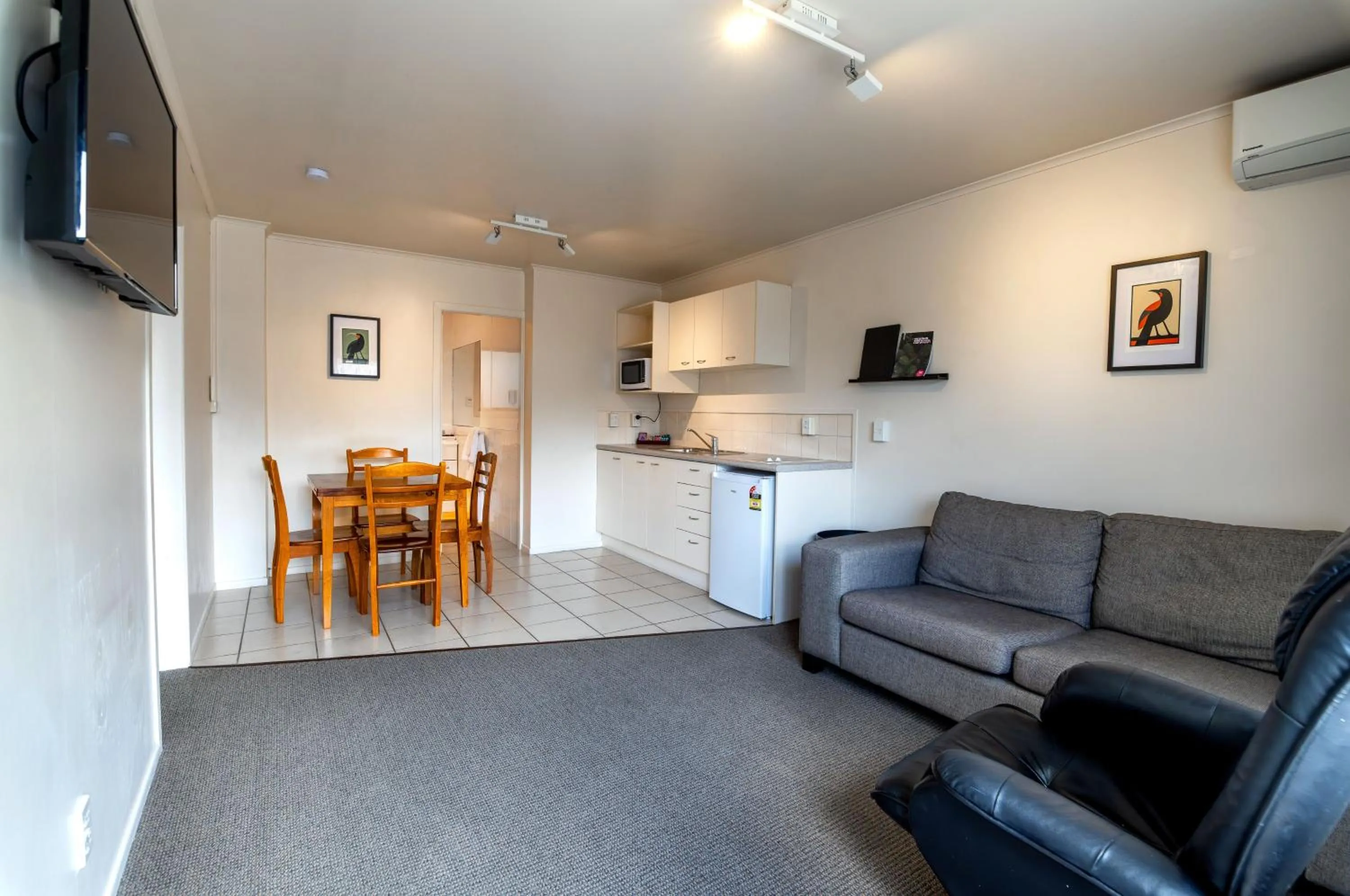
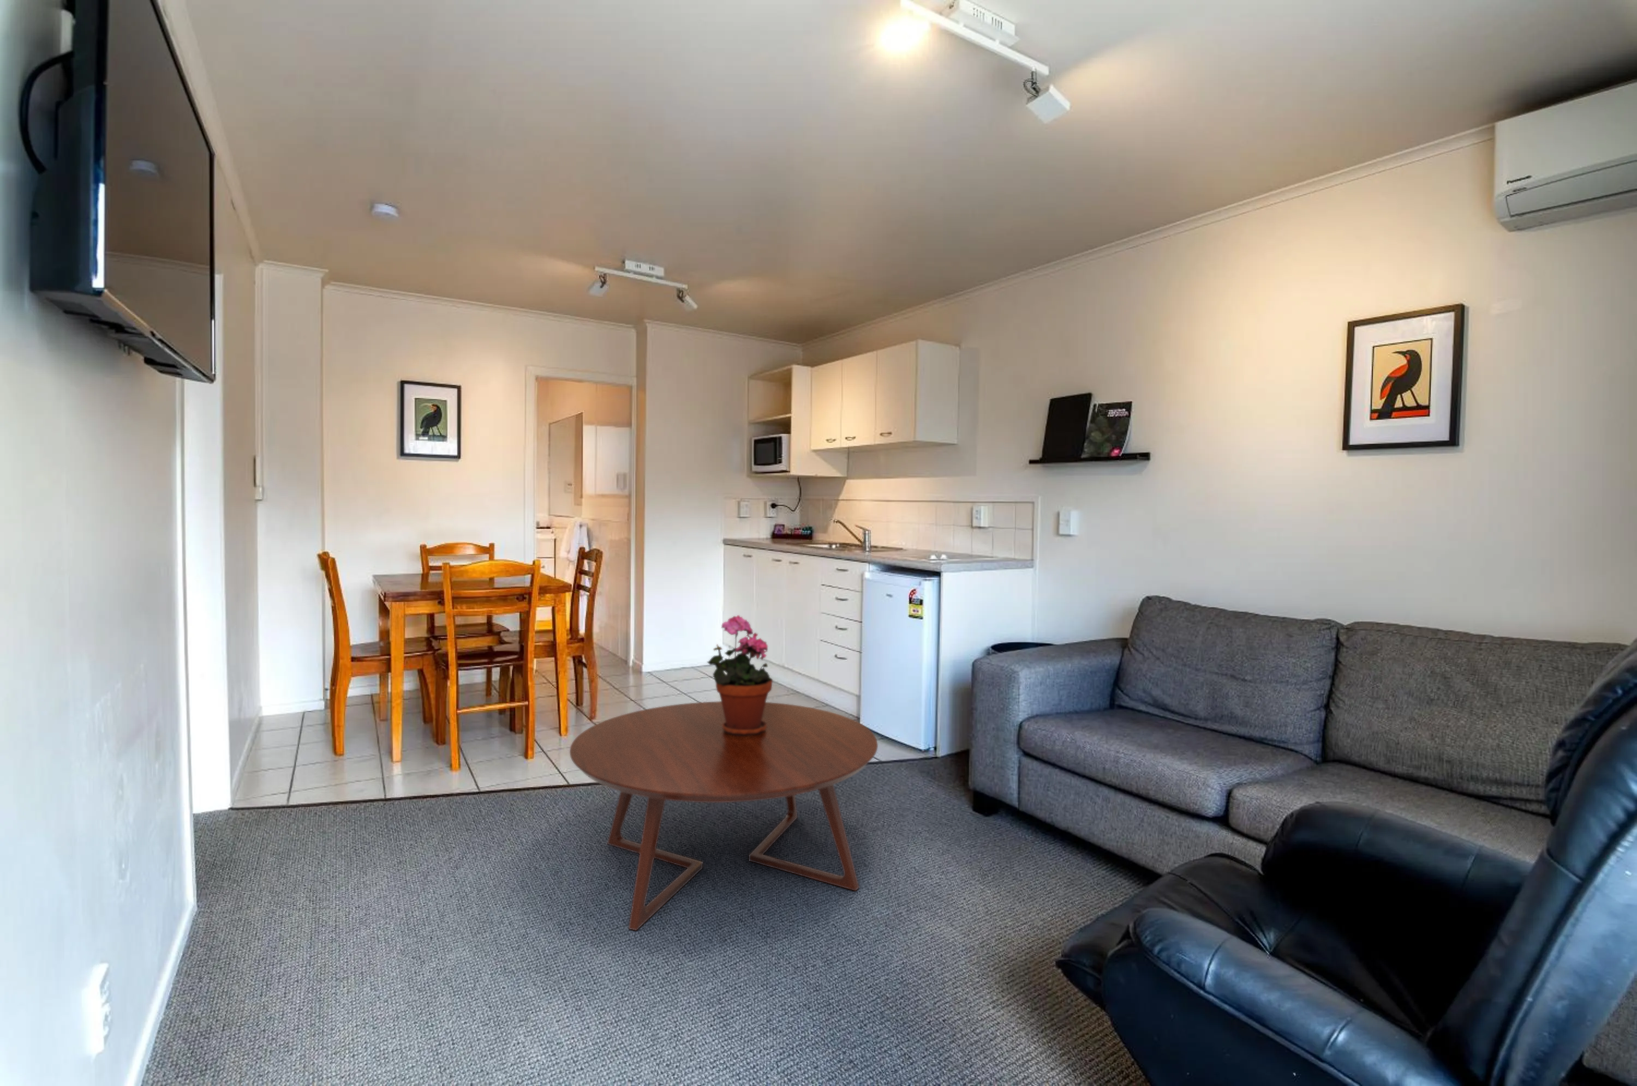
+ coffee table [569,701,879,931]
+ potted plant [706,615,774,736]
